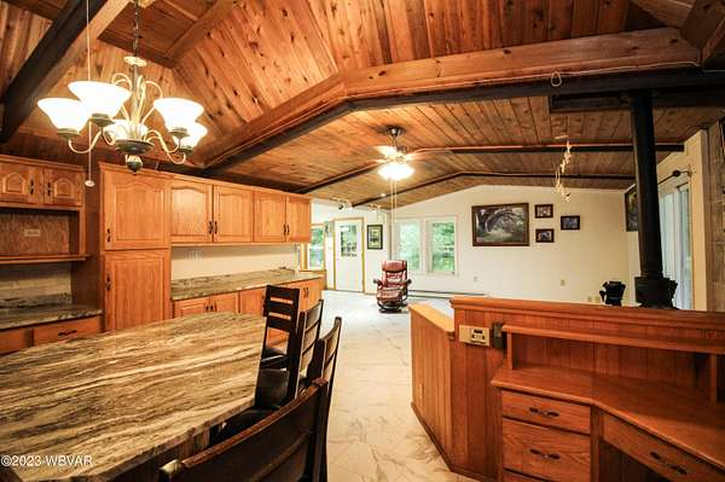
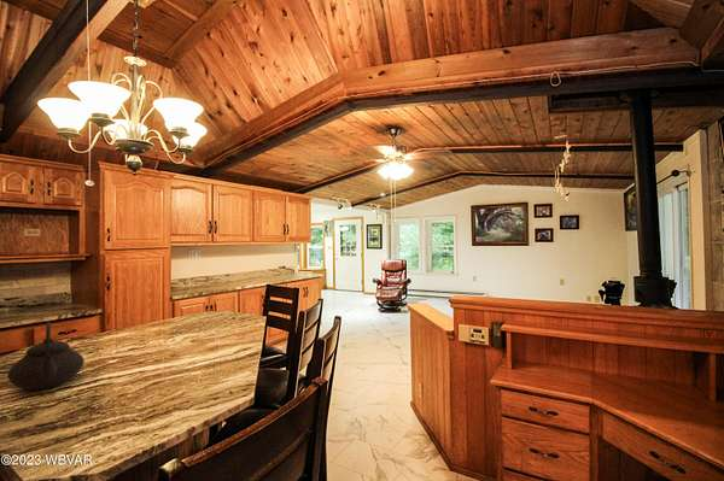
+ teapot [6,321,84,392]
